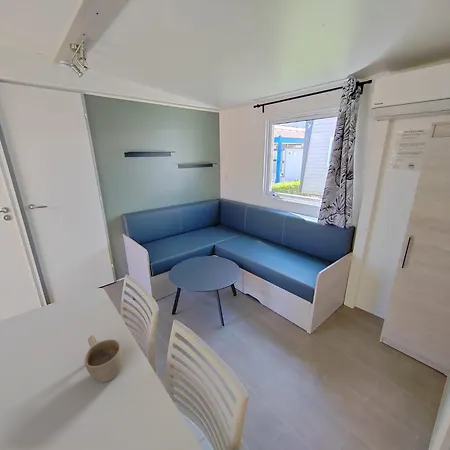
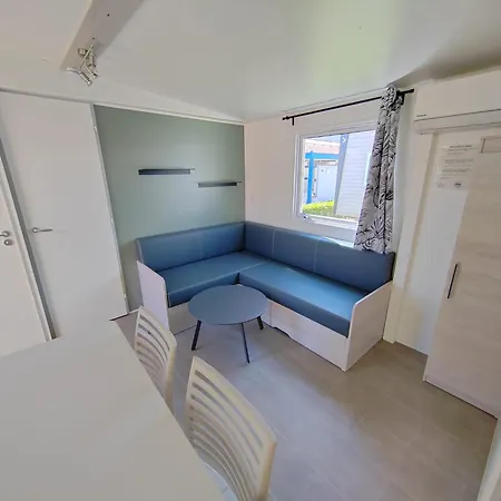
- cup [84,334,123,383]
